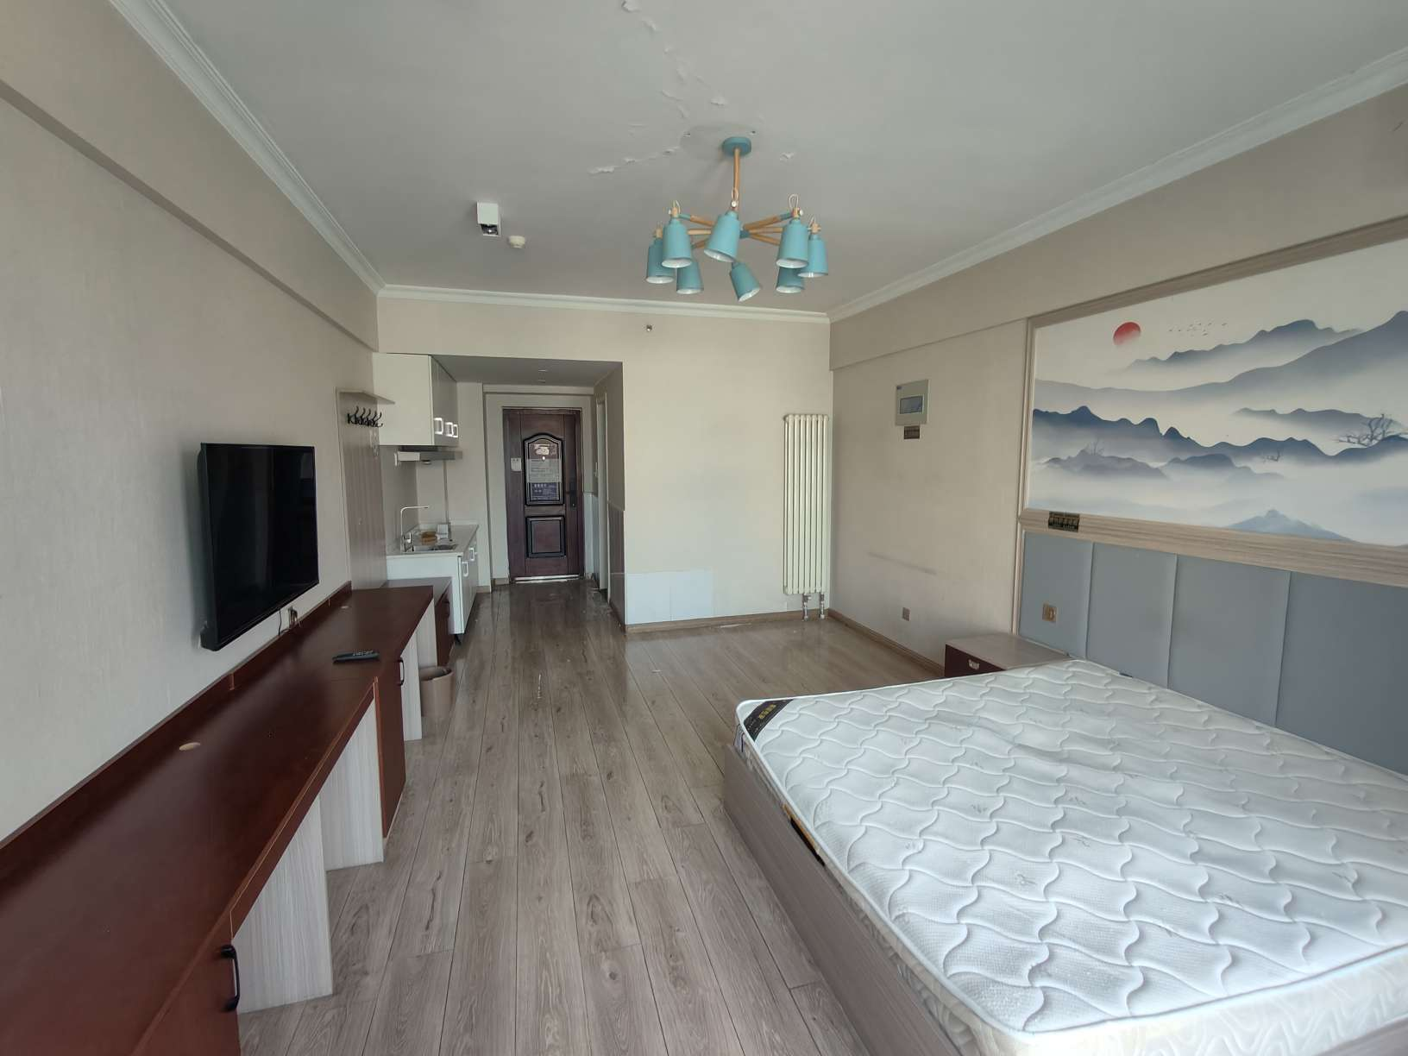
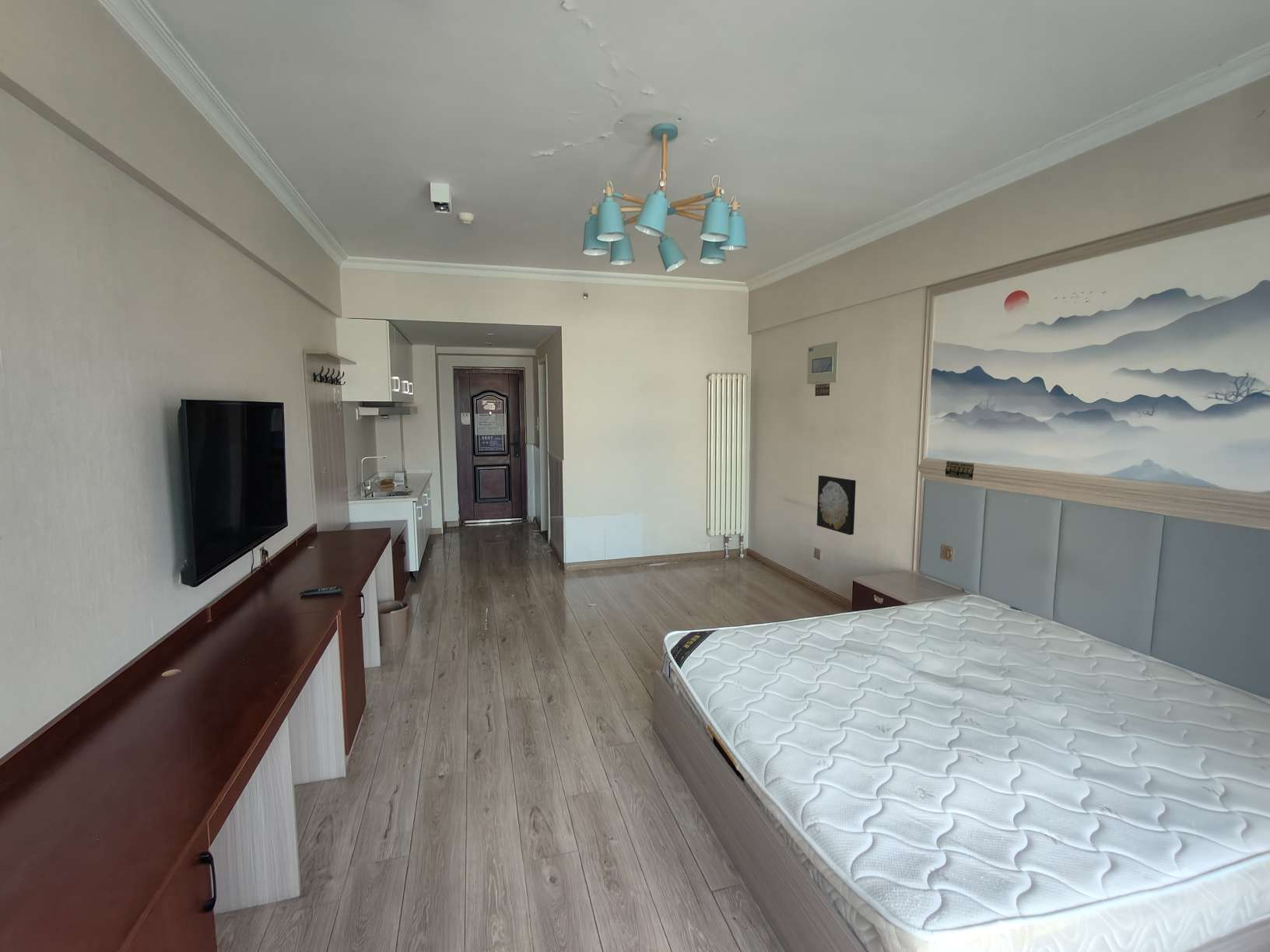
+ wall art [816,474,857,536]
